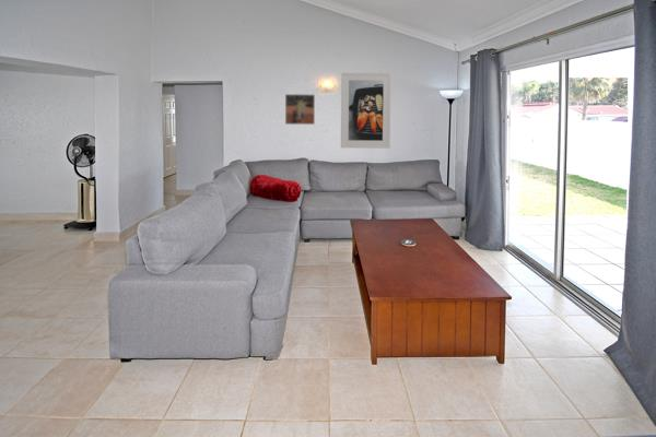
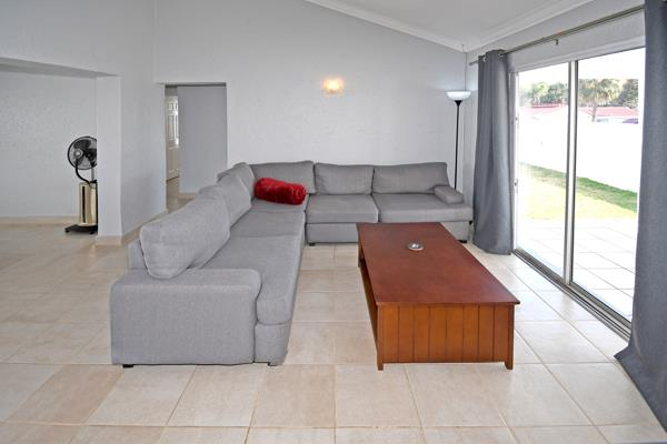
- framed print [284,93,316,126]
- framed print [340,71,393,150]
